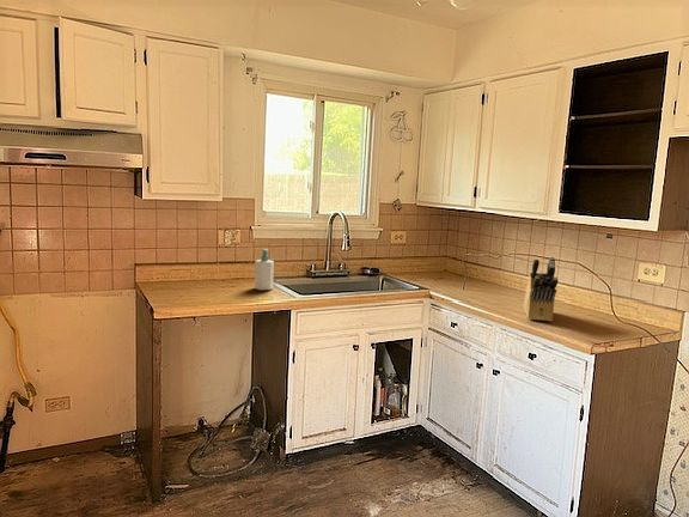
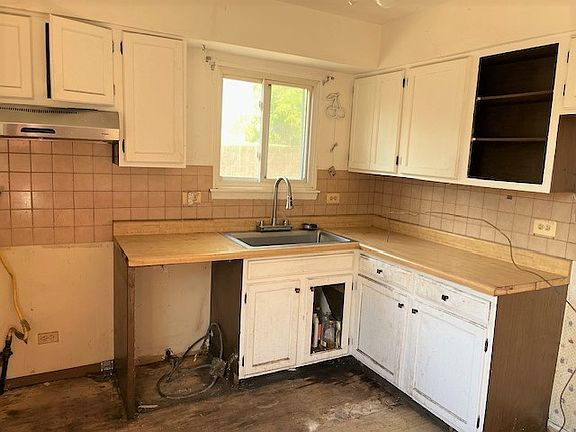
- soap bottle [254,248,275,291]
- knife block [523,256,559,322]
